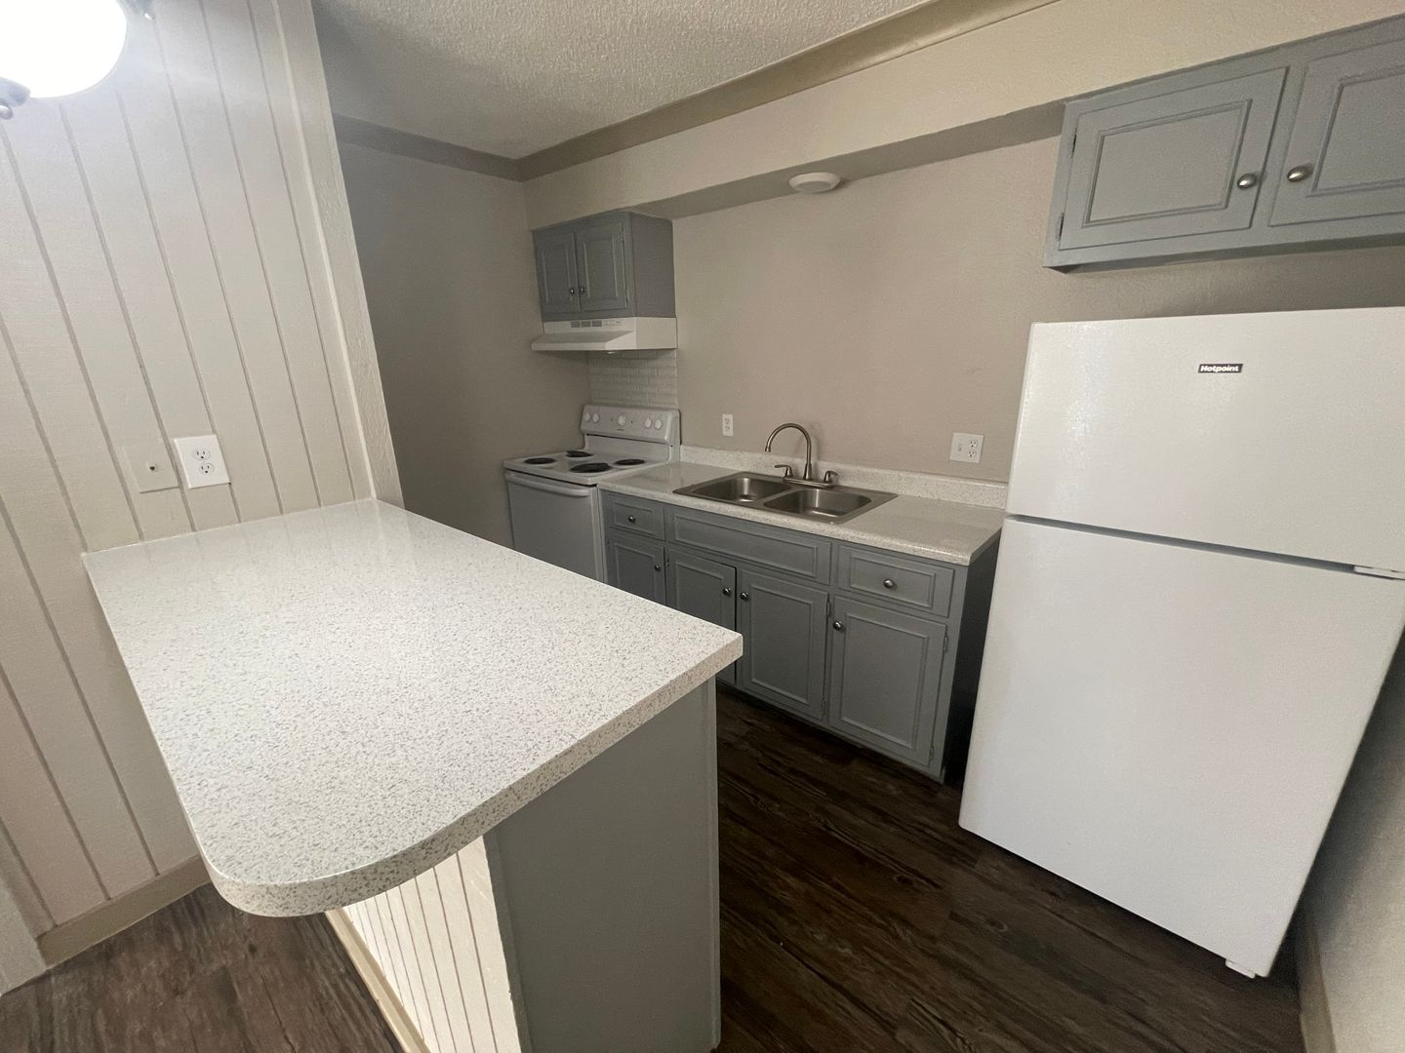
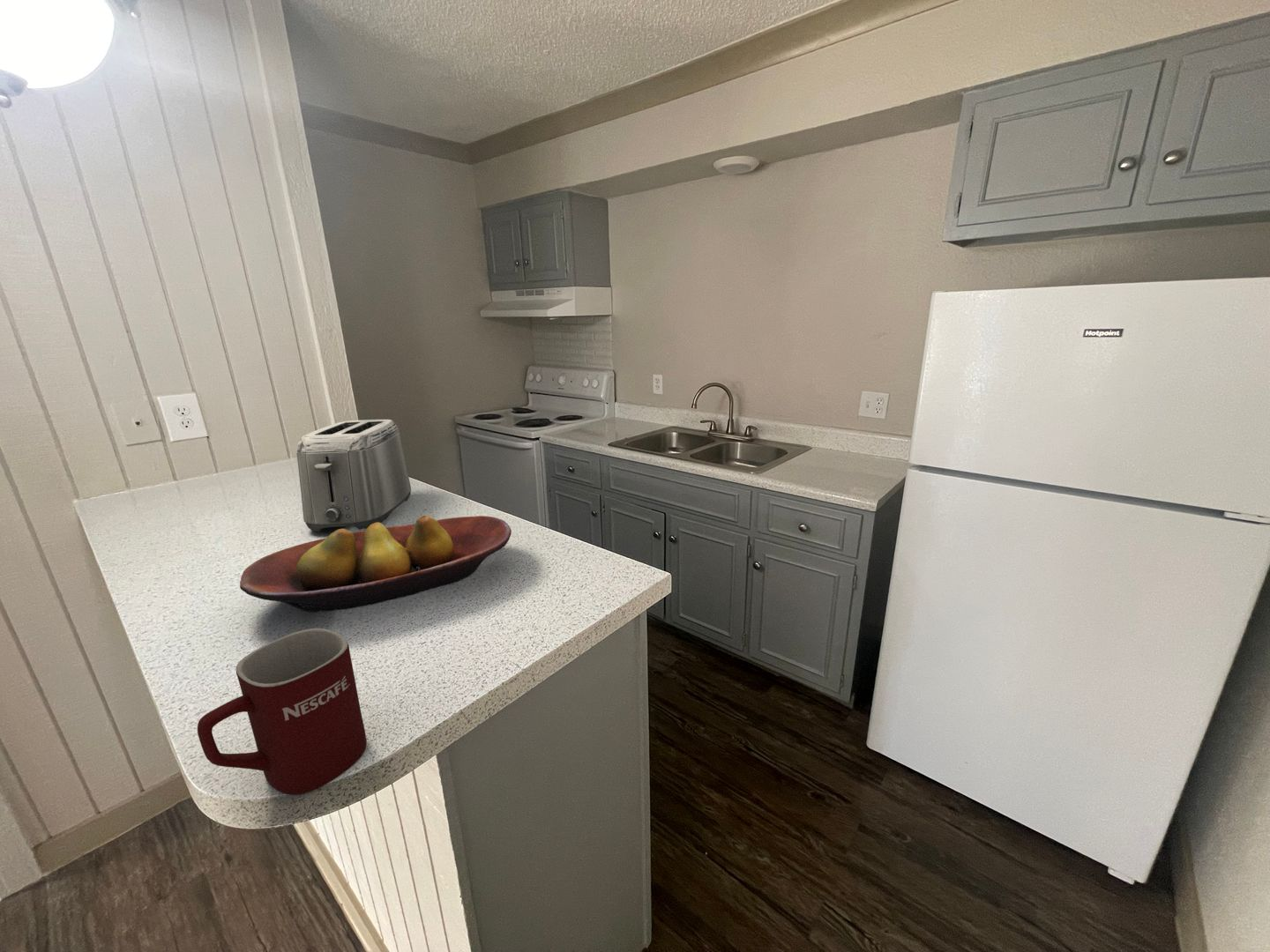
+ fruit bowl [239,515,512,613]
+ mug [197,628,368,796]
+ toaster [295,419,412,532]
